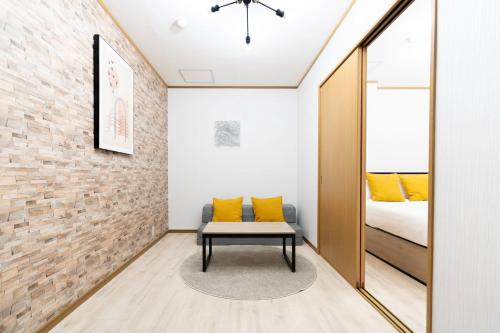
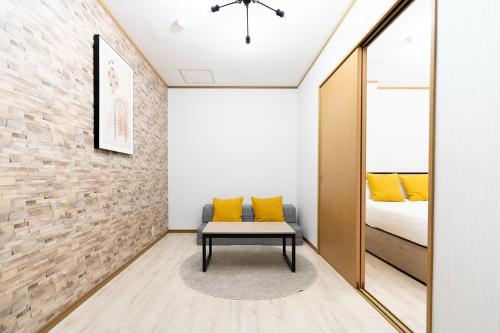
- wall art [212,119,242,149]
